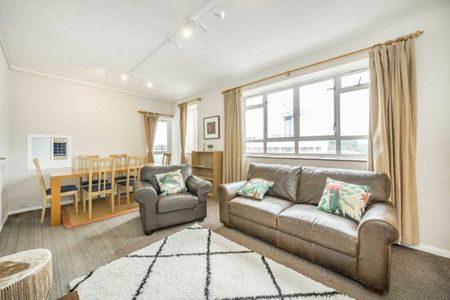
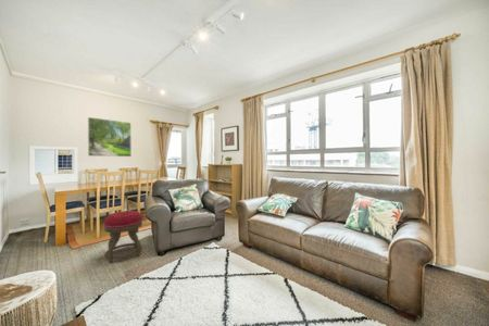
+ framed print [87,116,133,158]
+ stool [103,210,143,263]
